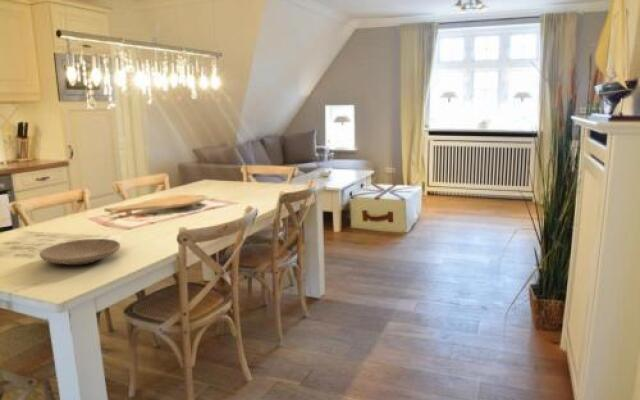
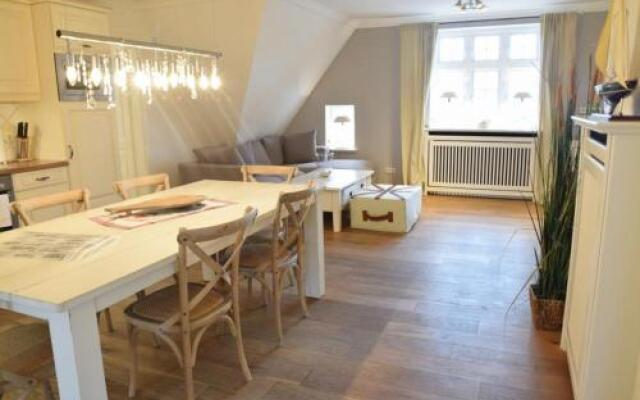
- plate [39,238,121,266]
